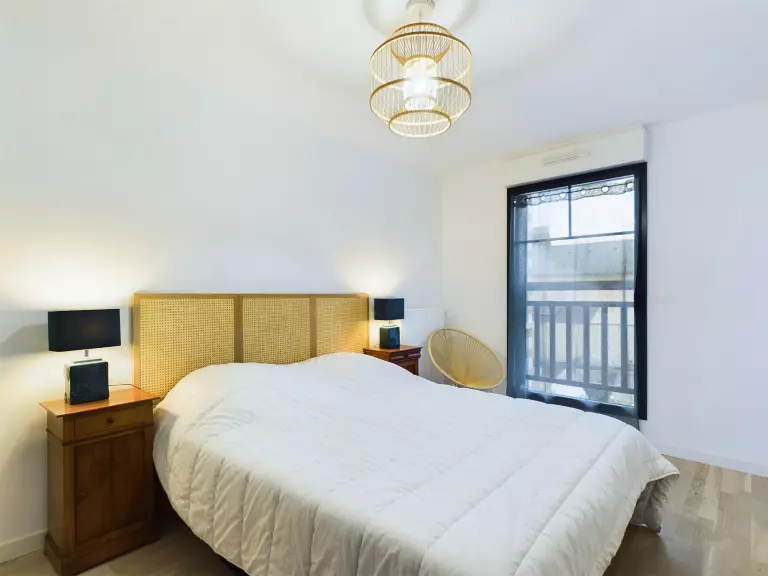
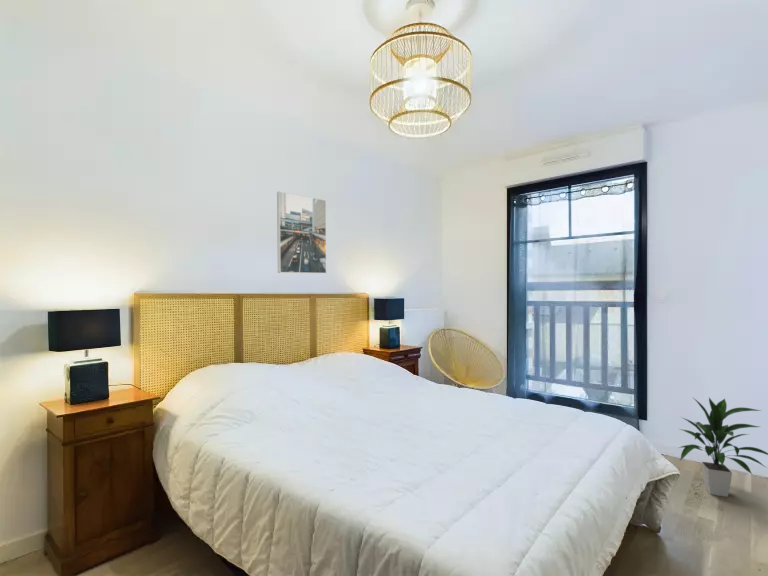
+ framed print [276,191,327,274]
+ indoor plant [678,397,768,498]
